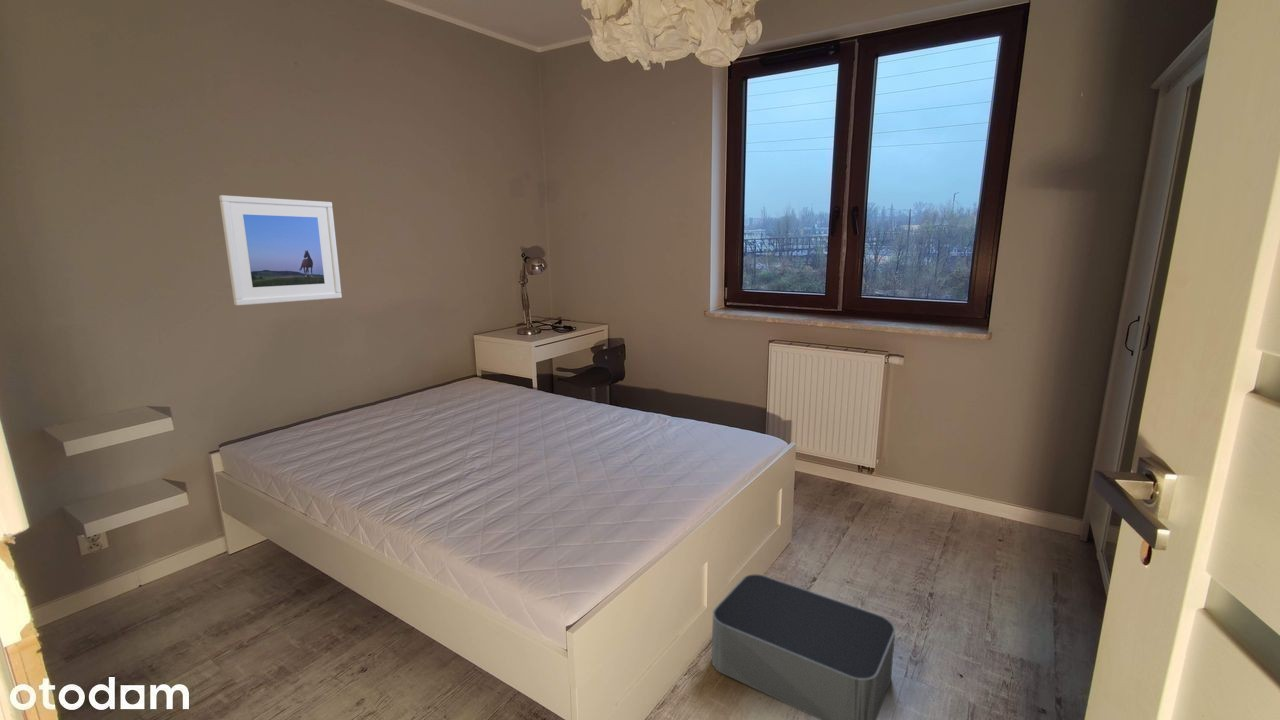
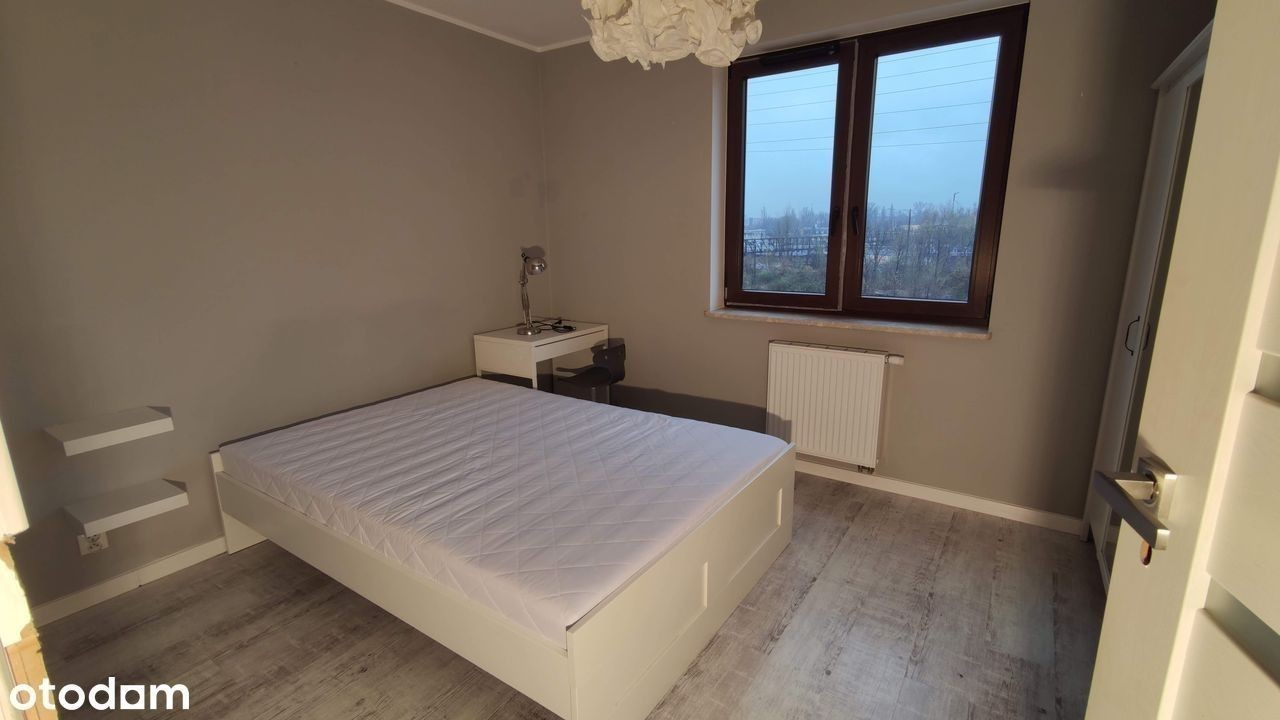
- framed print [218,194,343,306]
- storage bin [711,574,896,720]
